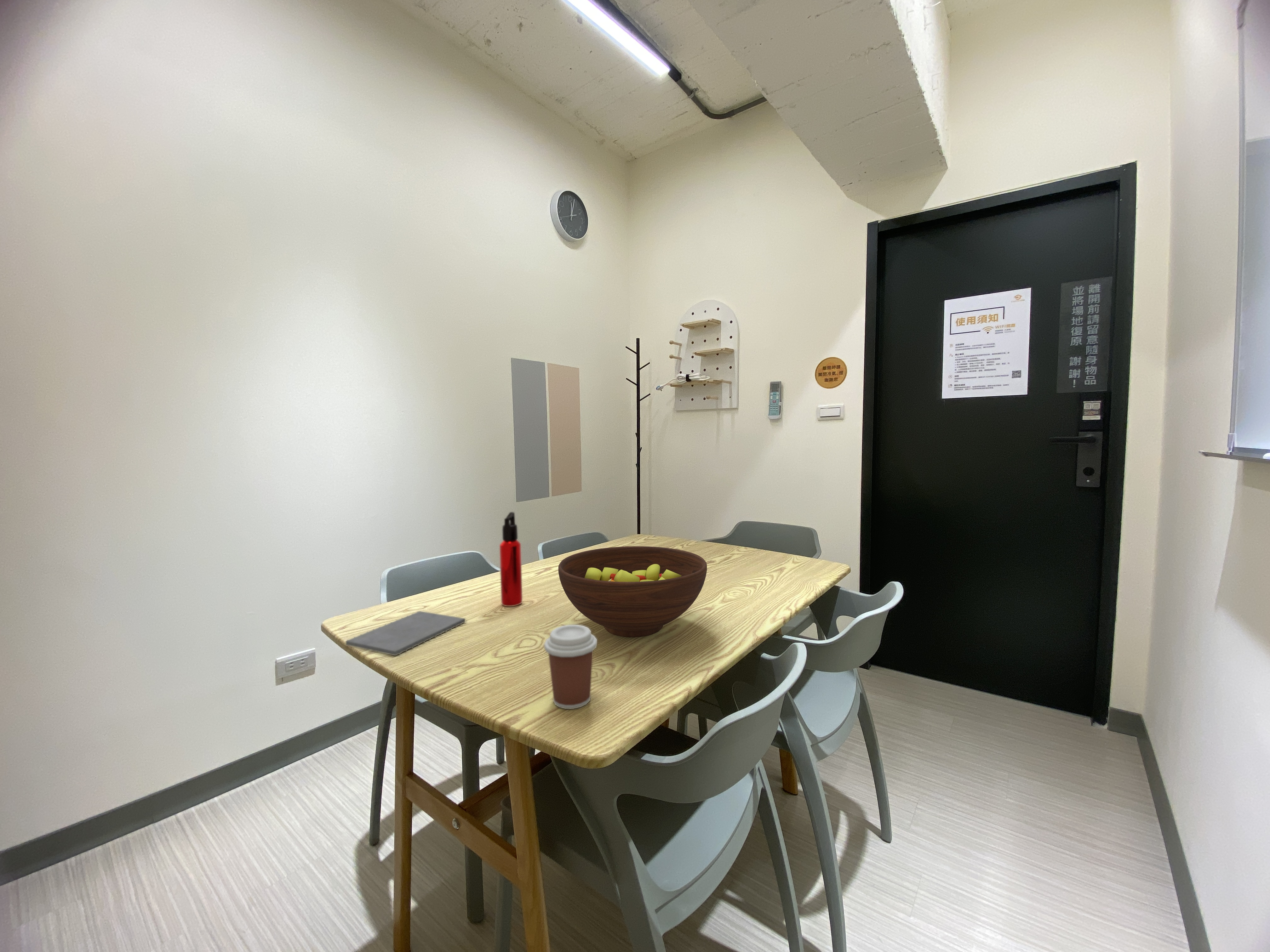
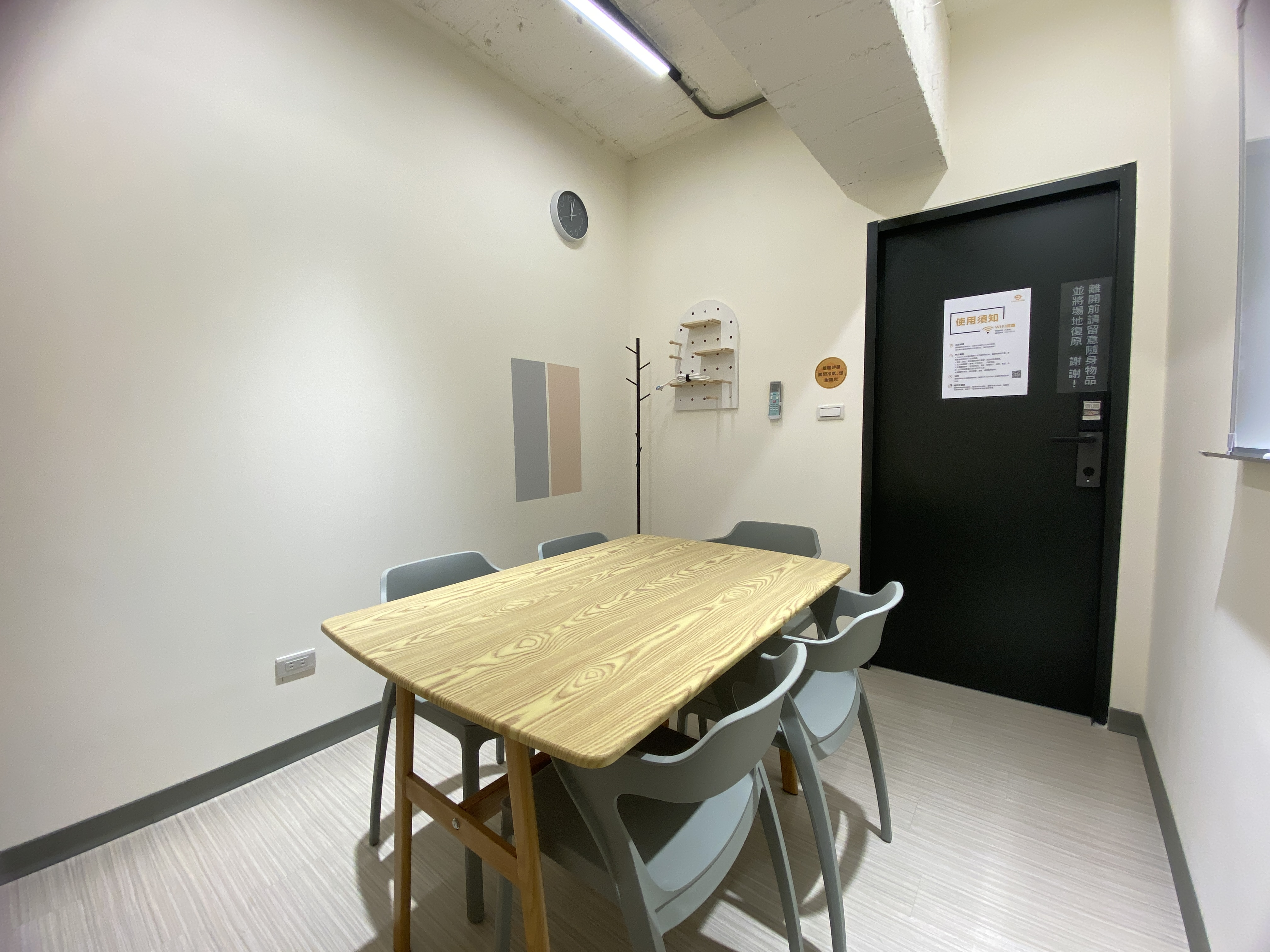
- water bottle [499,512,523,607]
- coffee cup [544,624,598,709]
- notepad [345,611,467,656]
- fruit bowl [558,546,707,638]
